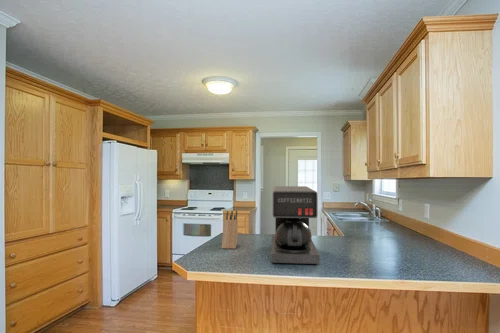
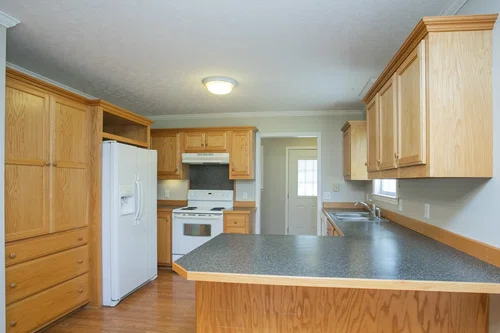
- coffee maker [270,185,321,265]
- knife block [220,210,239,250]
